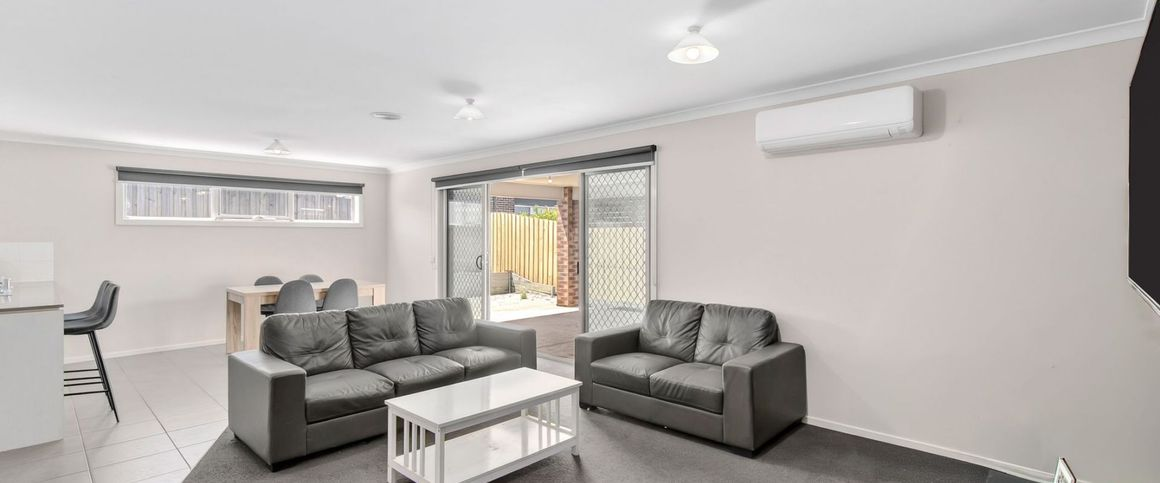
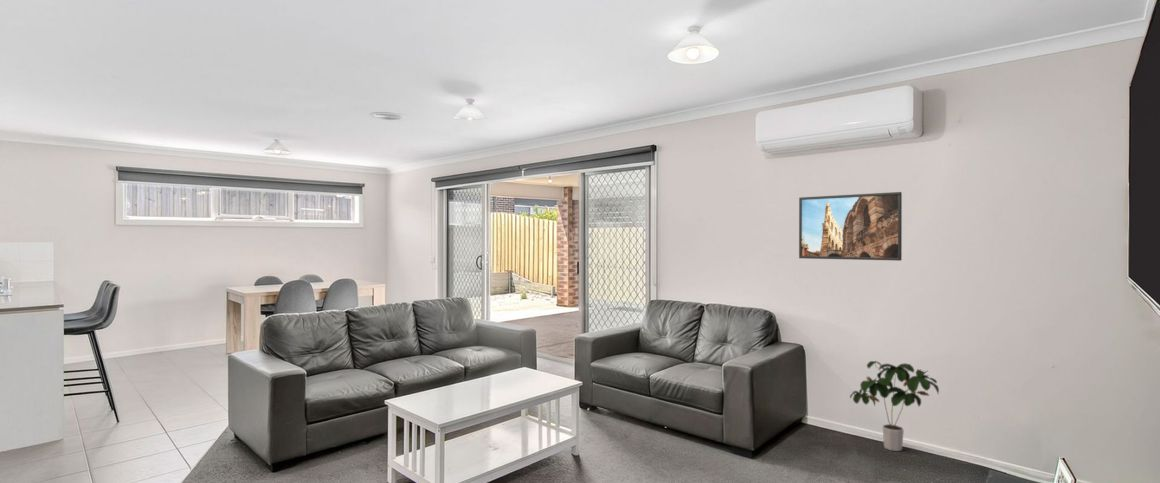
+ potted plant [849,360,940,452]
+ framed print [798,191,903,262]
